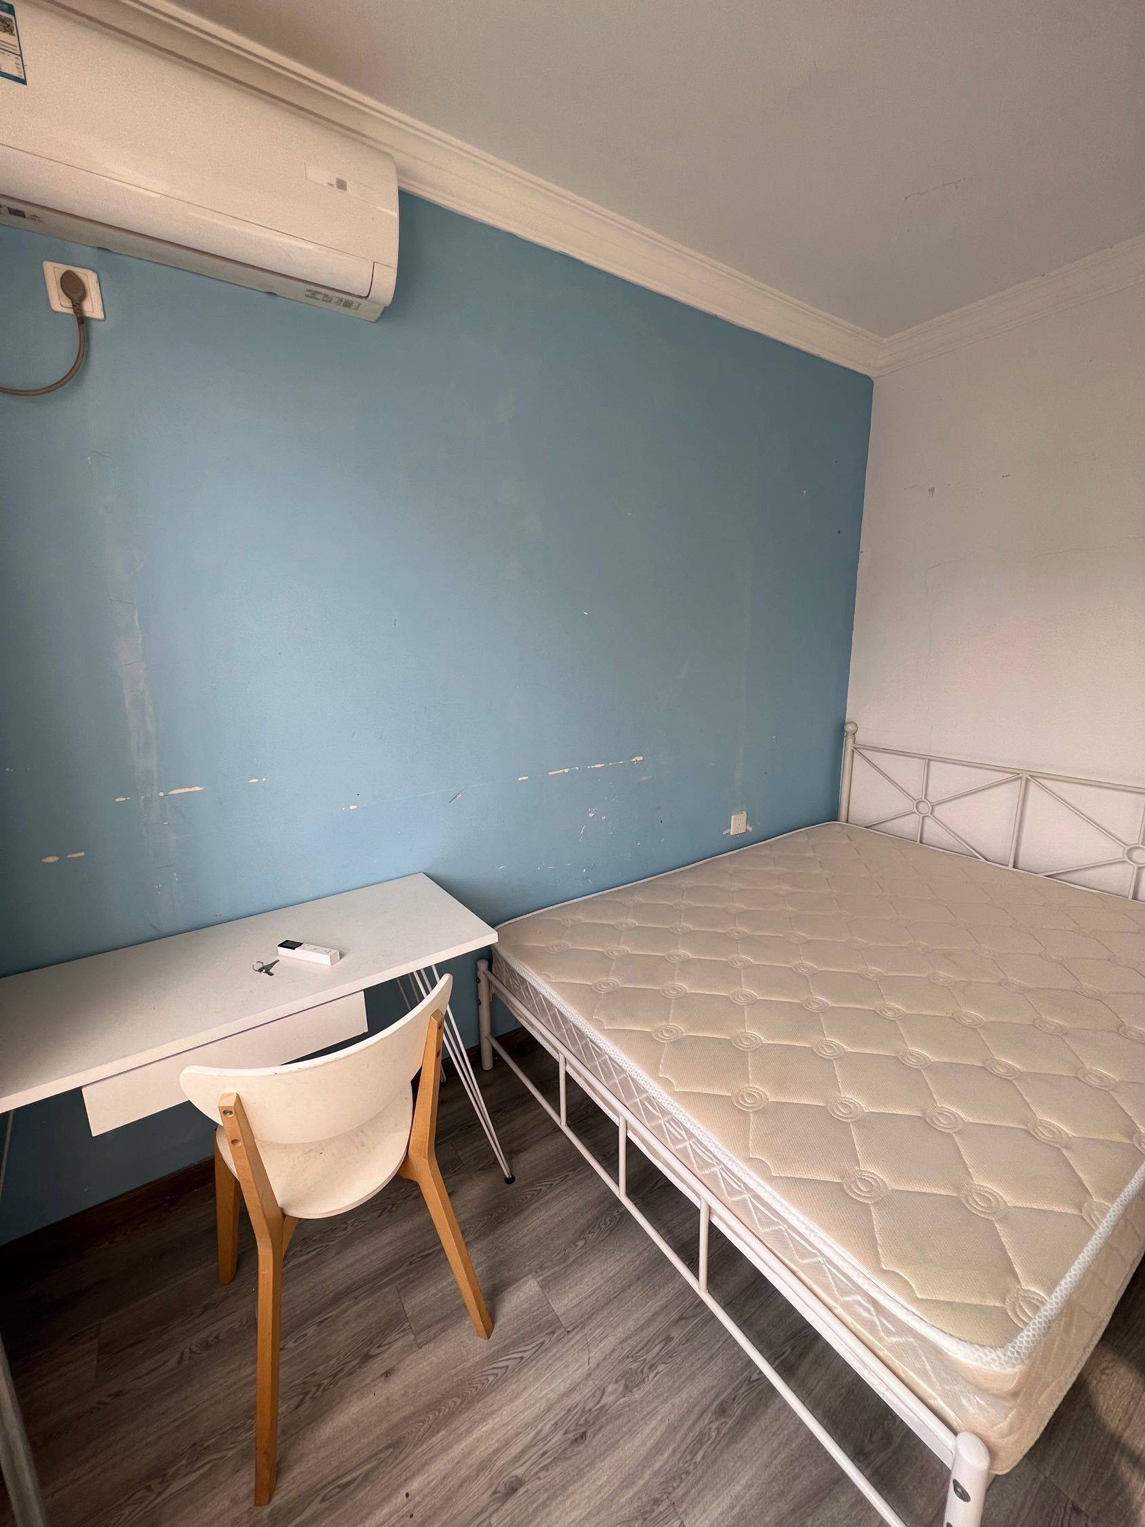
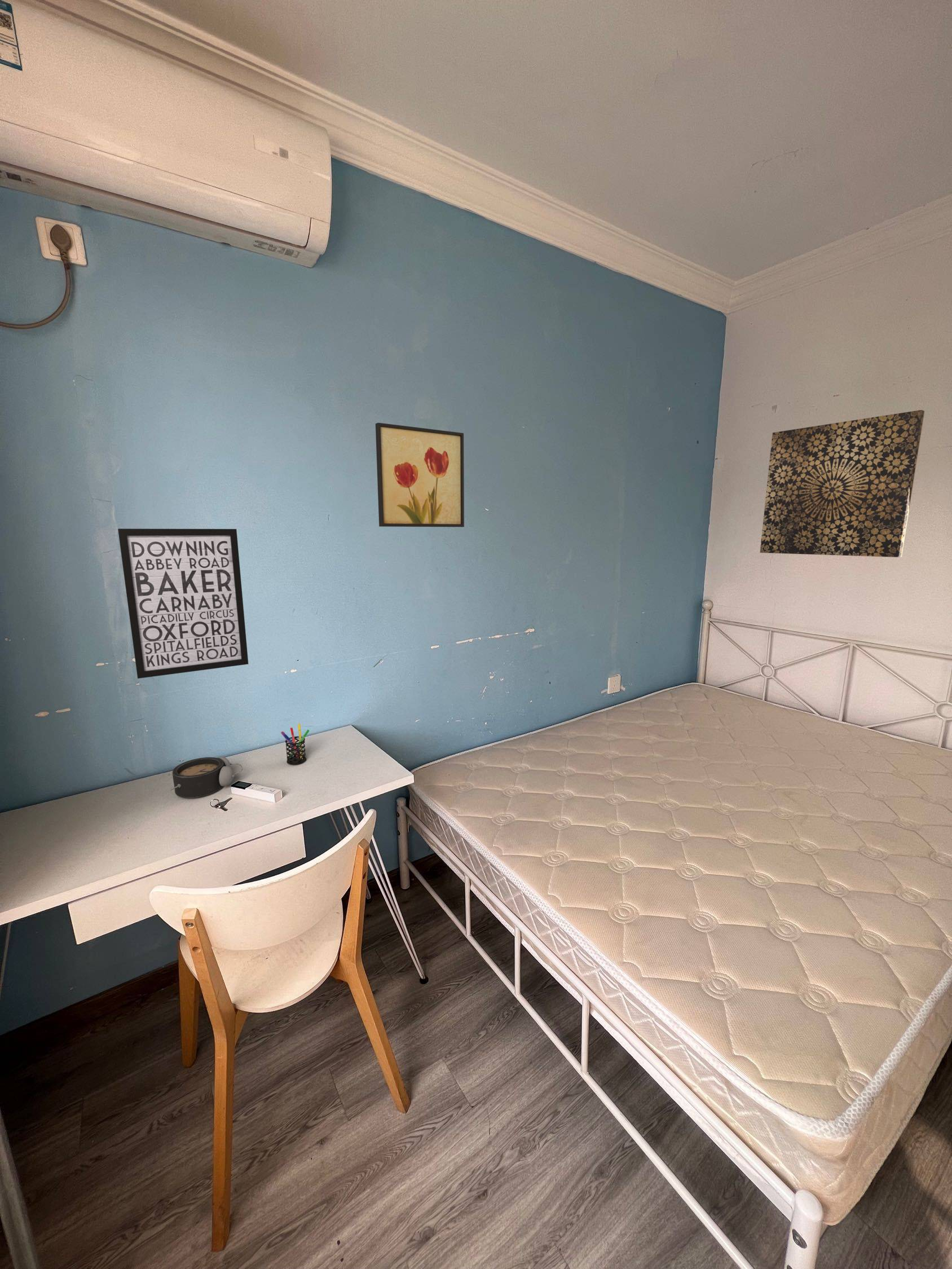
+ alarm clock [167,756,243,799]
+ wall art [375,422,465,527]
+ wall art [760,409,925,558]
+ pen holder [280,723,310,765]
+ wall art [117,528,249,679]
